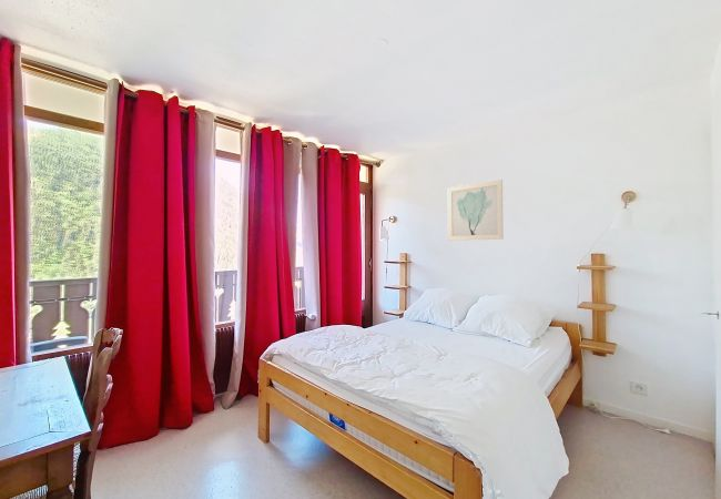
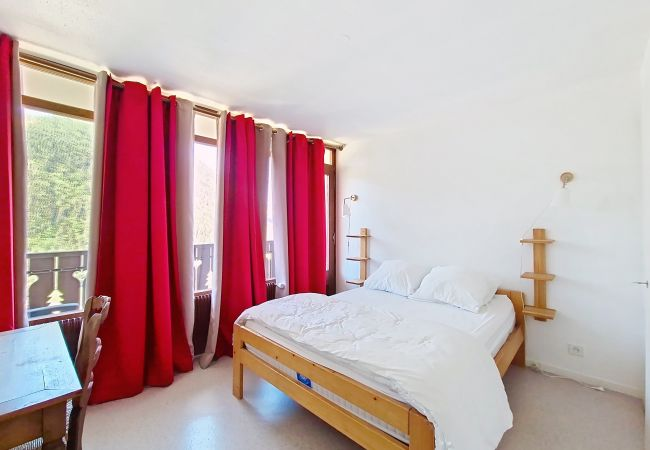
- wall art [447,179,504,242]
